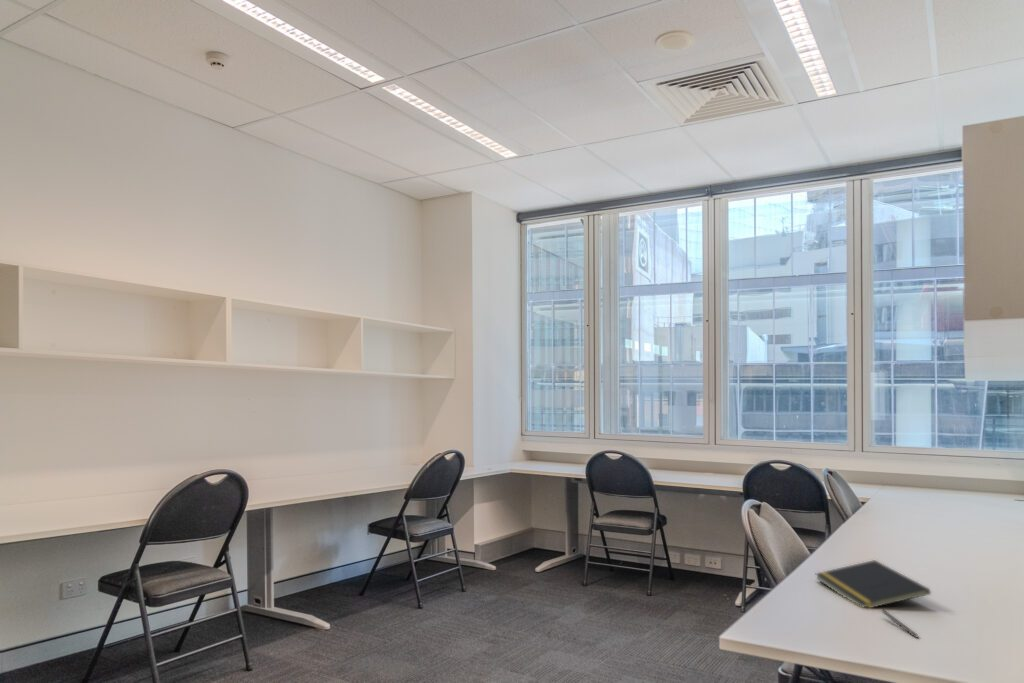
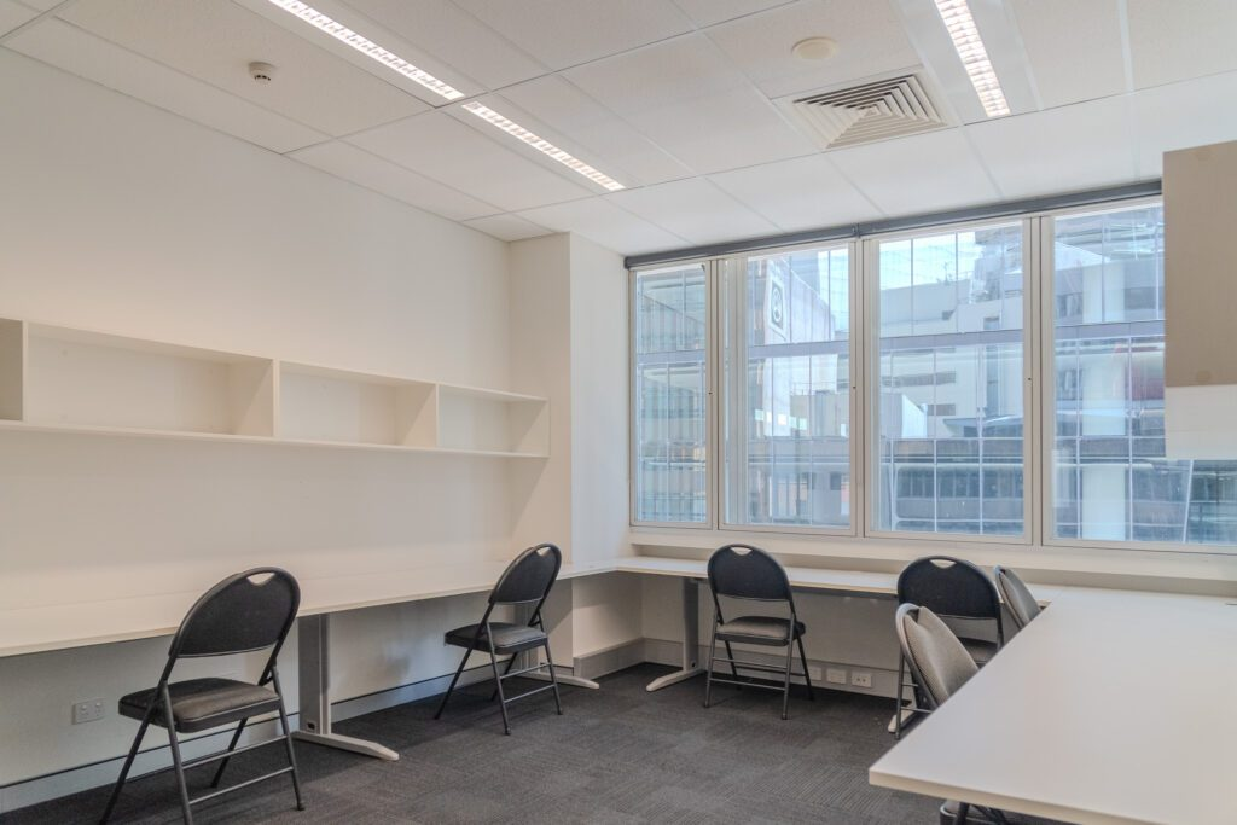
- notepad [815,559,932,609]
- pen [881,609,920,639]
